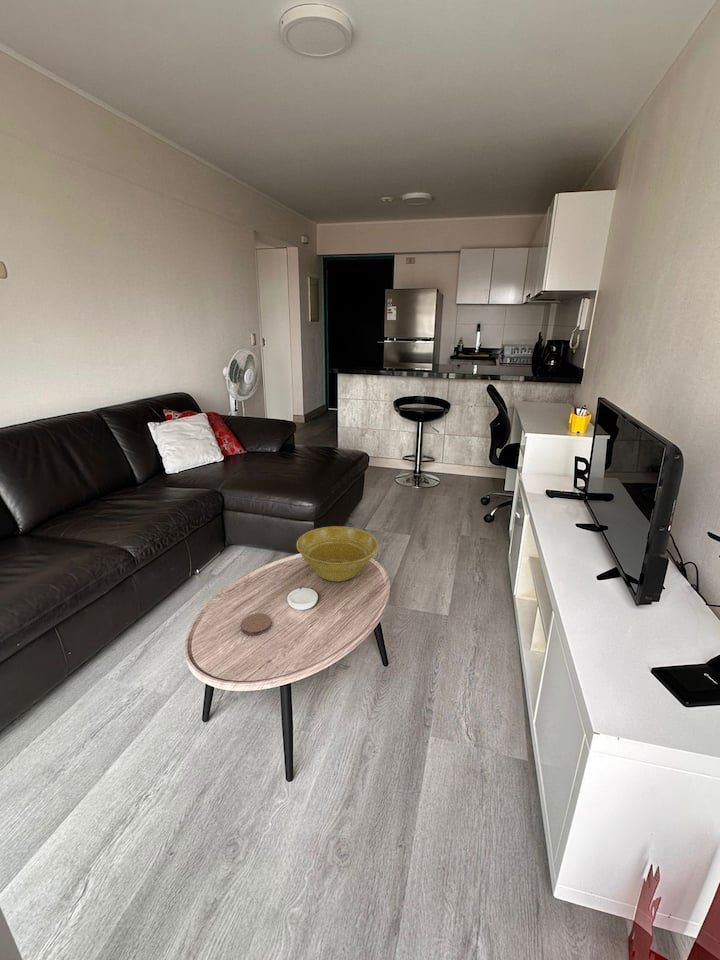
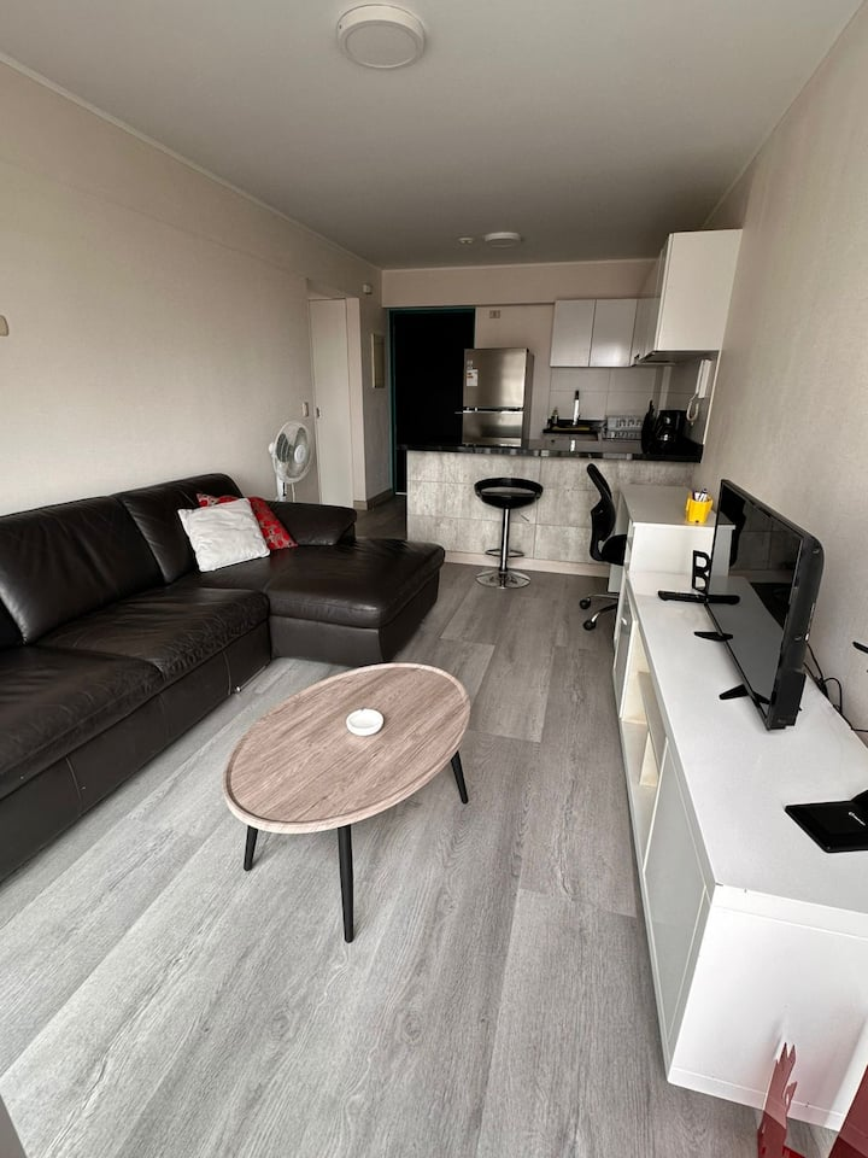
- coaster [240,612,273,637]
- planter bowl [295,525,379,583]
